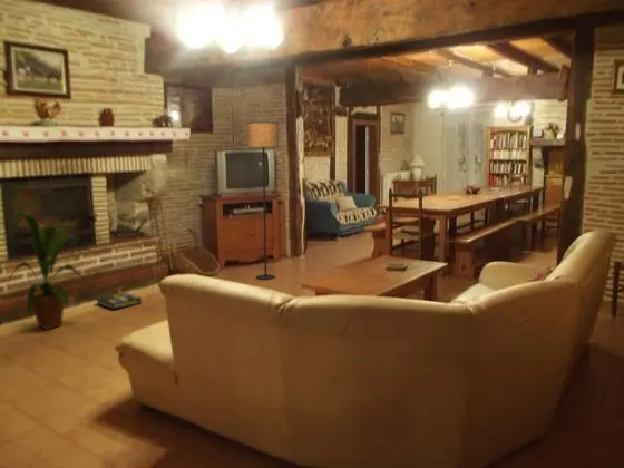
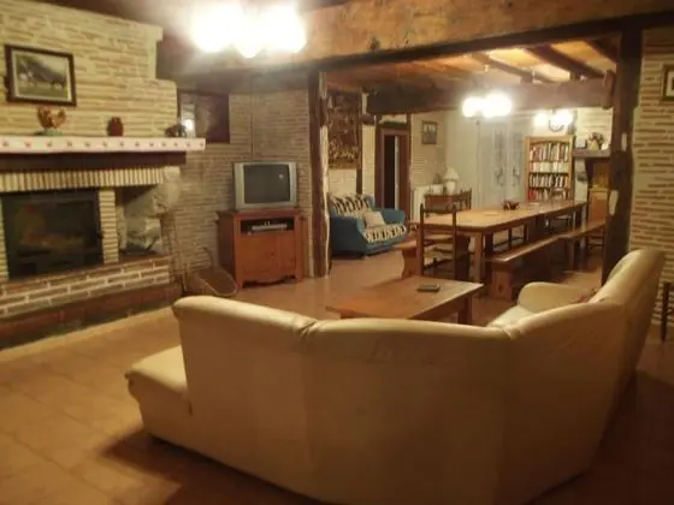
- floor lamp [246,121,280,281]
- house plant [6,213,94,331]
- box [96,291,143,311]
